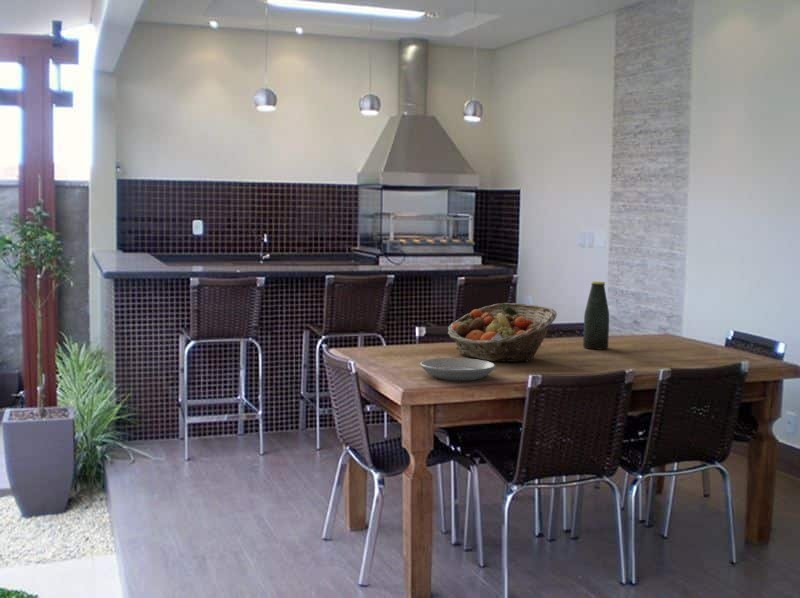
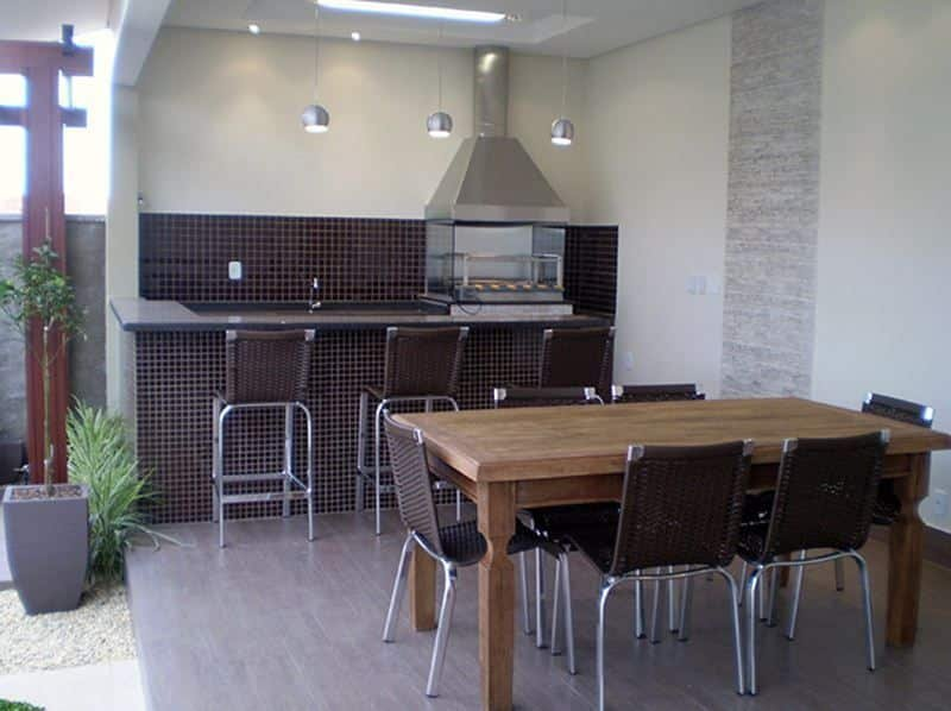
- bottle [582,280,610,350]
- fruit basket [447,302,558,363]
- plate [419,357,497,381]
